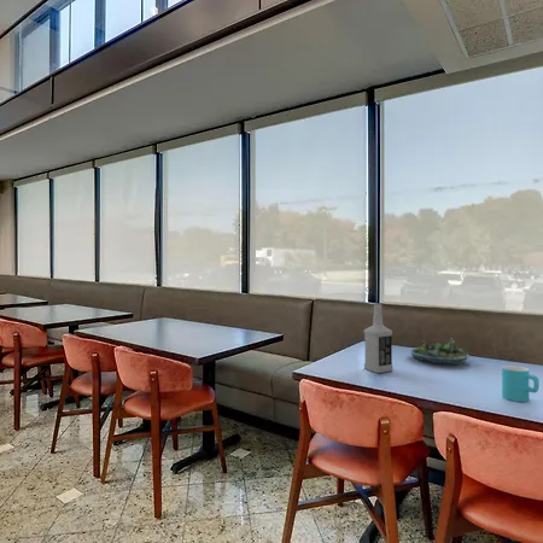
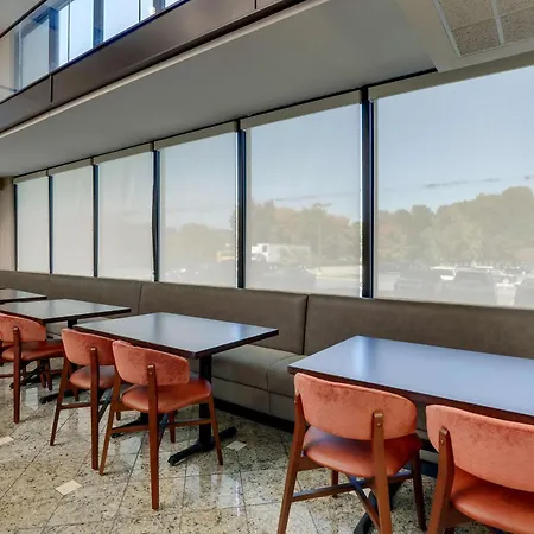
- succulent planter [408,337,471,366]
- cup [501,364,541,403]
- vodka [363,304,393,374]
